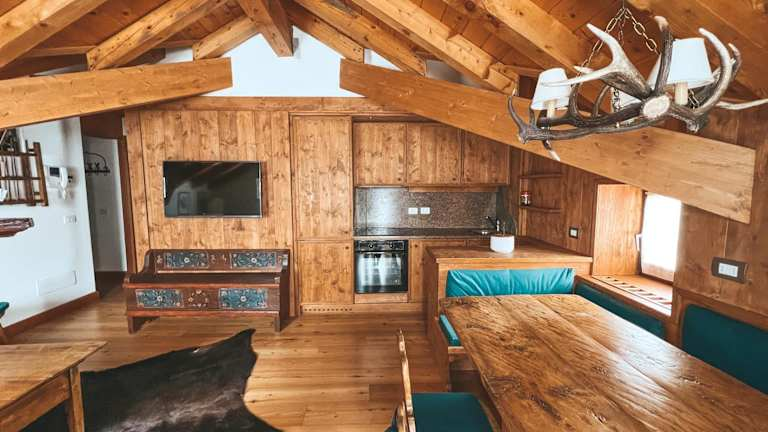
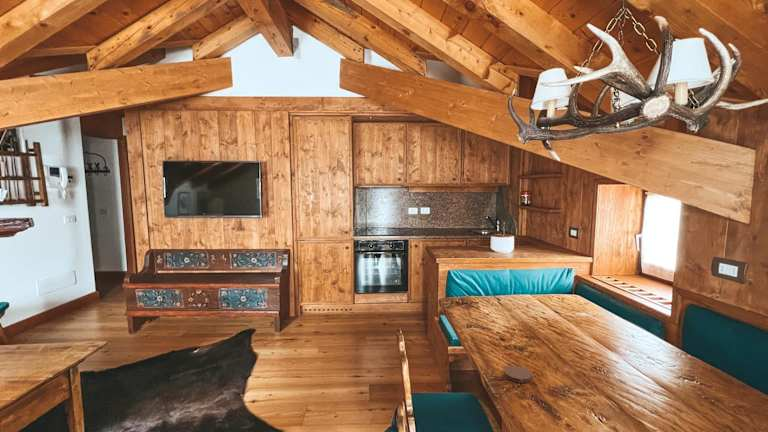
+ coaster [503,365,532,384]
